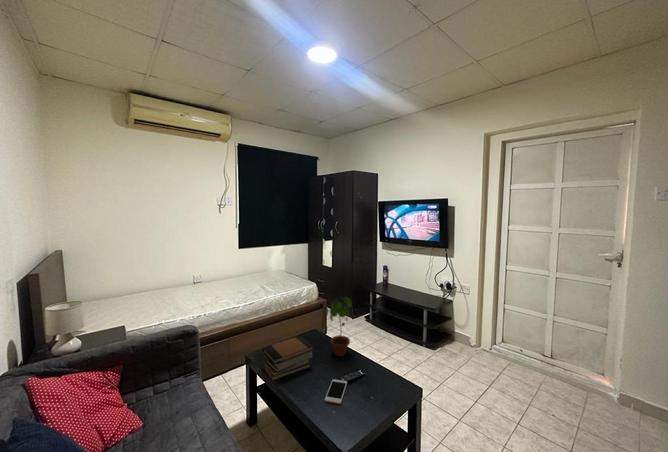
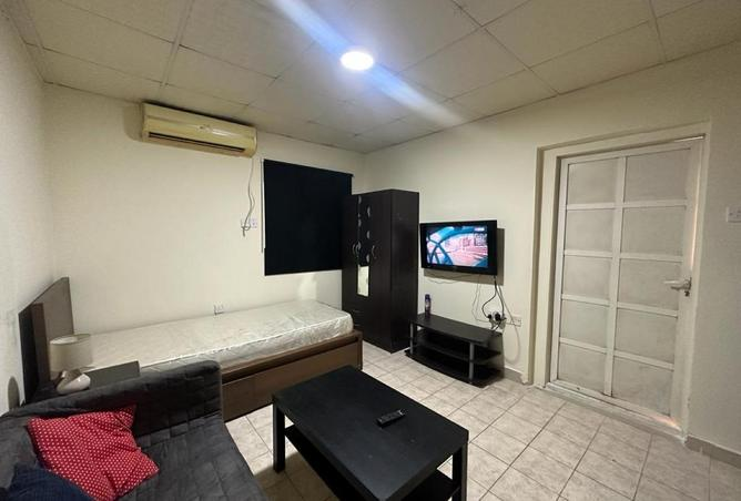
- cell phone [324,378,348,405]
- potted plant [325,296,353,357]
- book stack [262,335,315,382]
